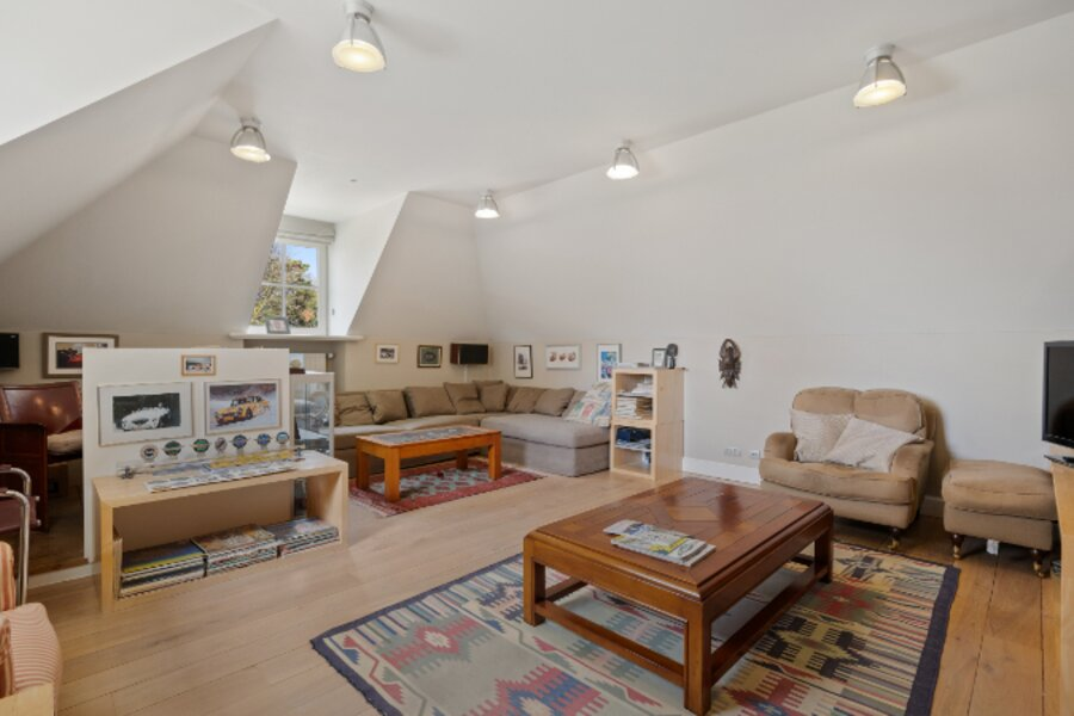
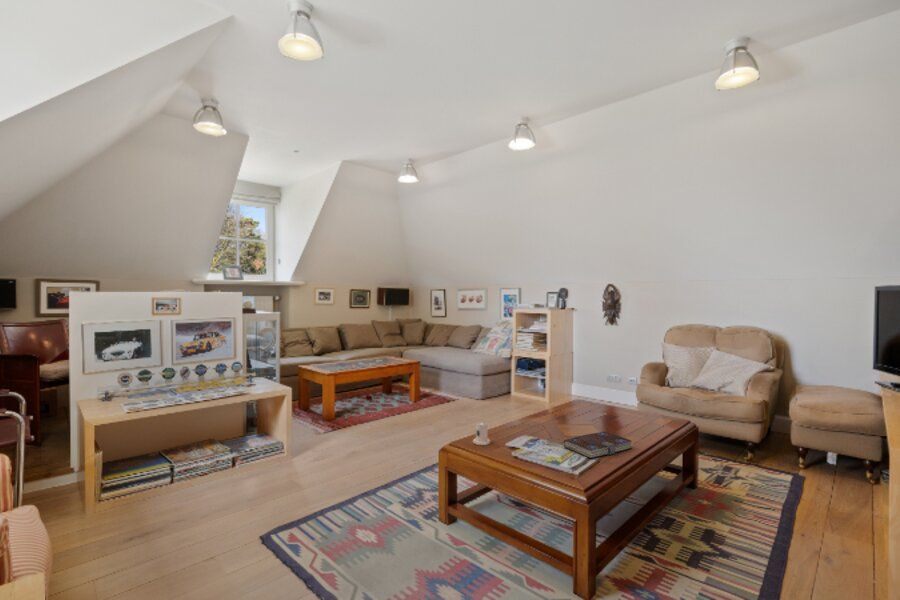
+ candle [472,421,491,446]
+ book [563,431,633,459]
